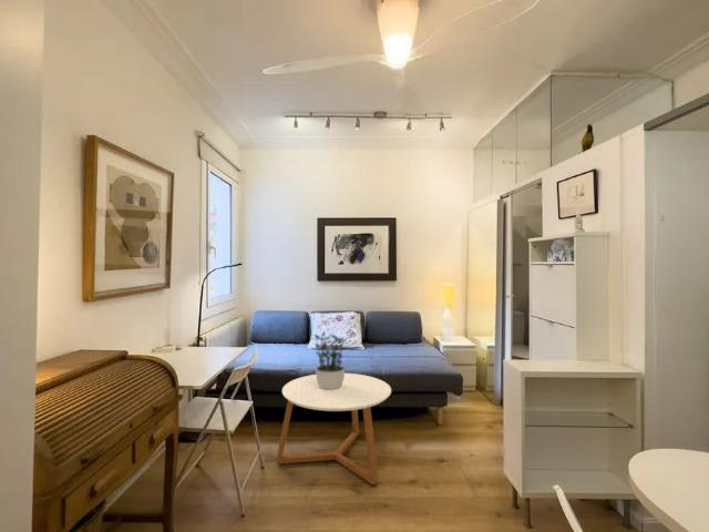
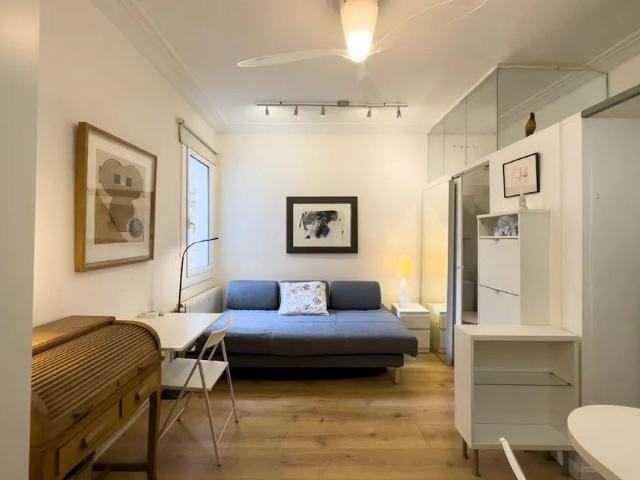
- coffee table [276,372,392,485]
- potted plant [308,330,350,390]
